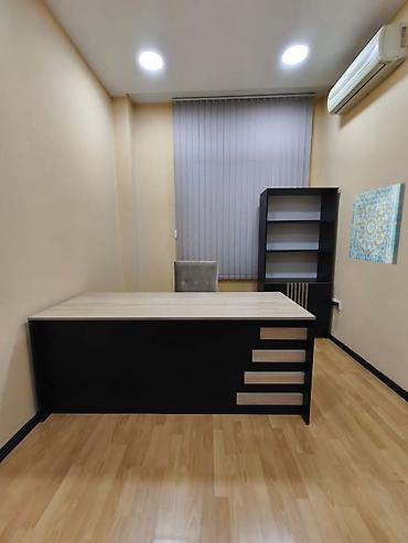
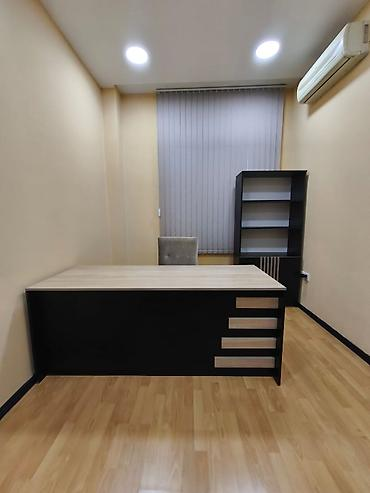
- wall art [347,182,407,265]
